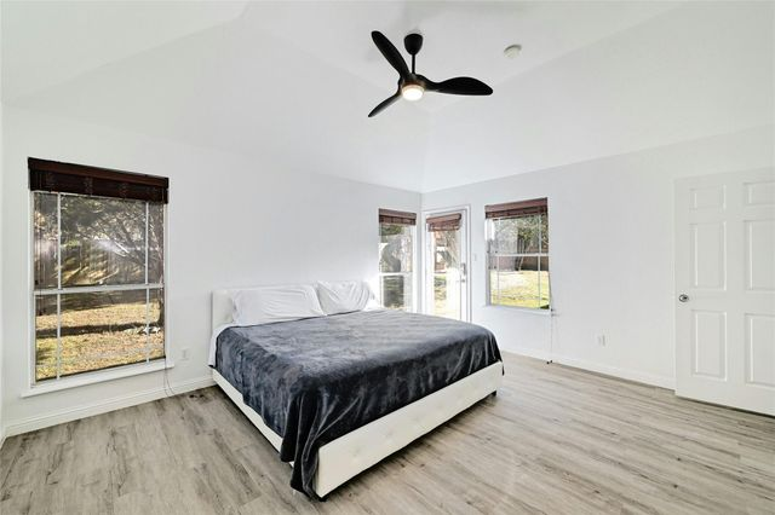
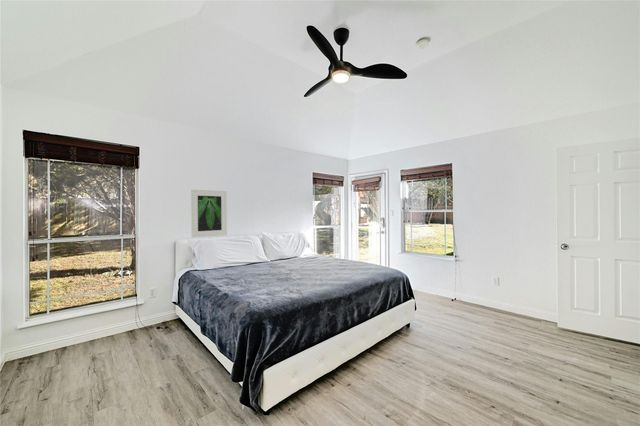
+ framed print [190,189,228,238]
